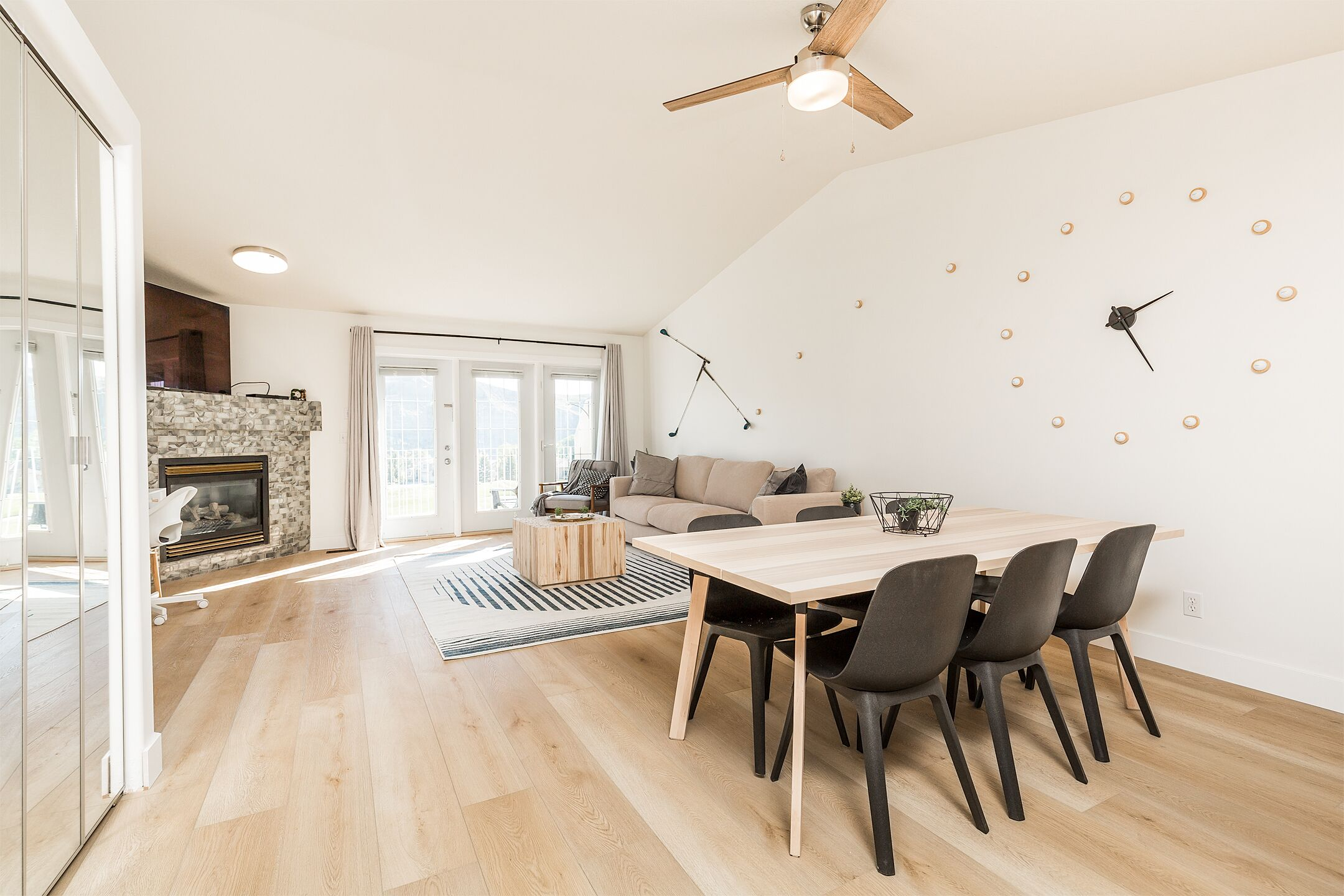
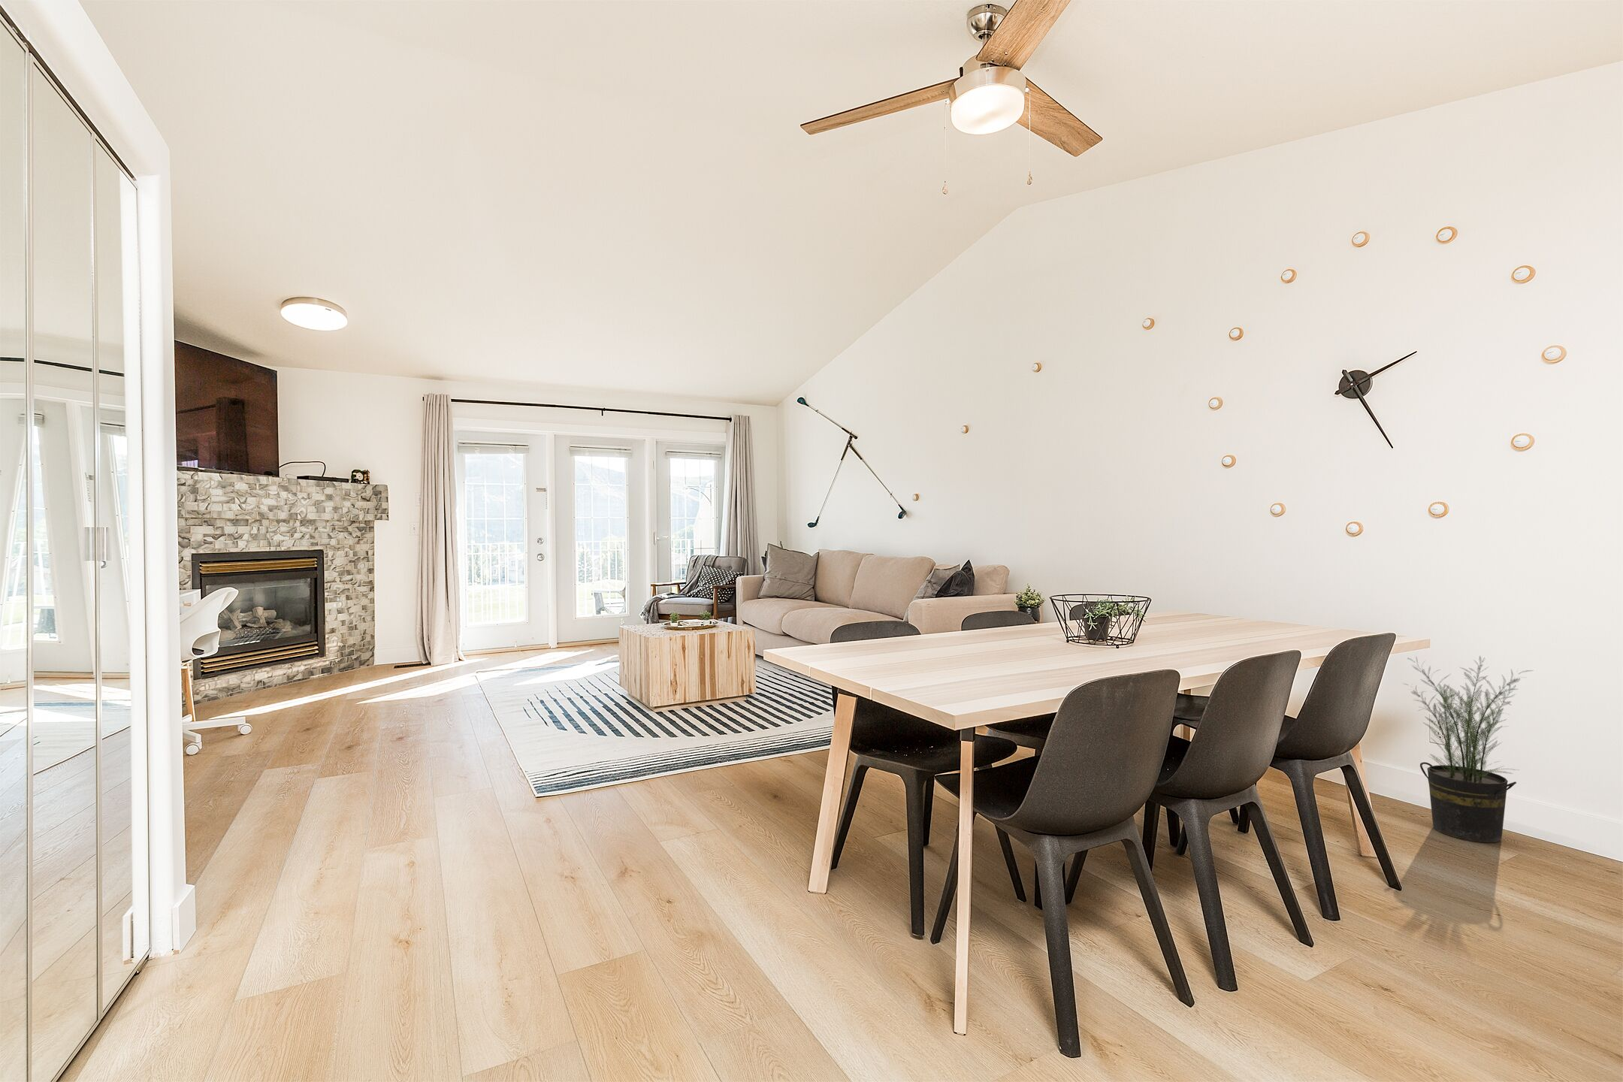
+ potted plant [1403,656,1535,844]
